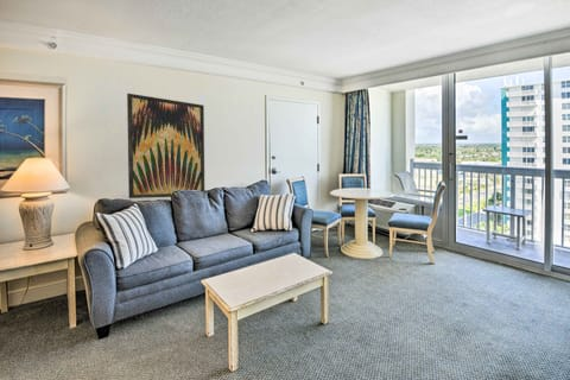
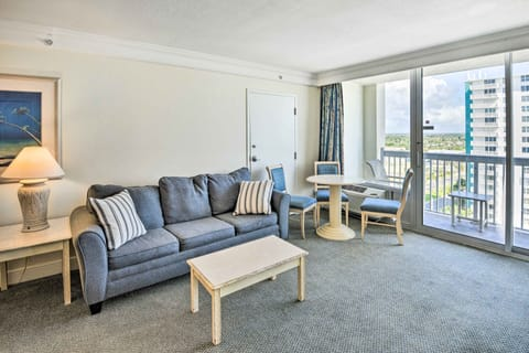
- wall art [126,93,205,200]
